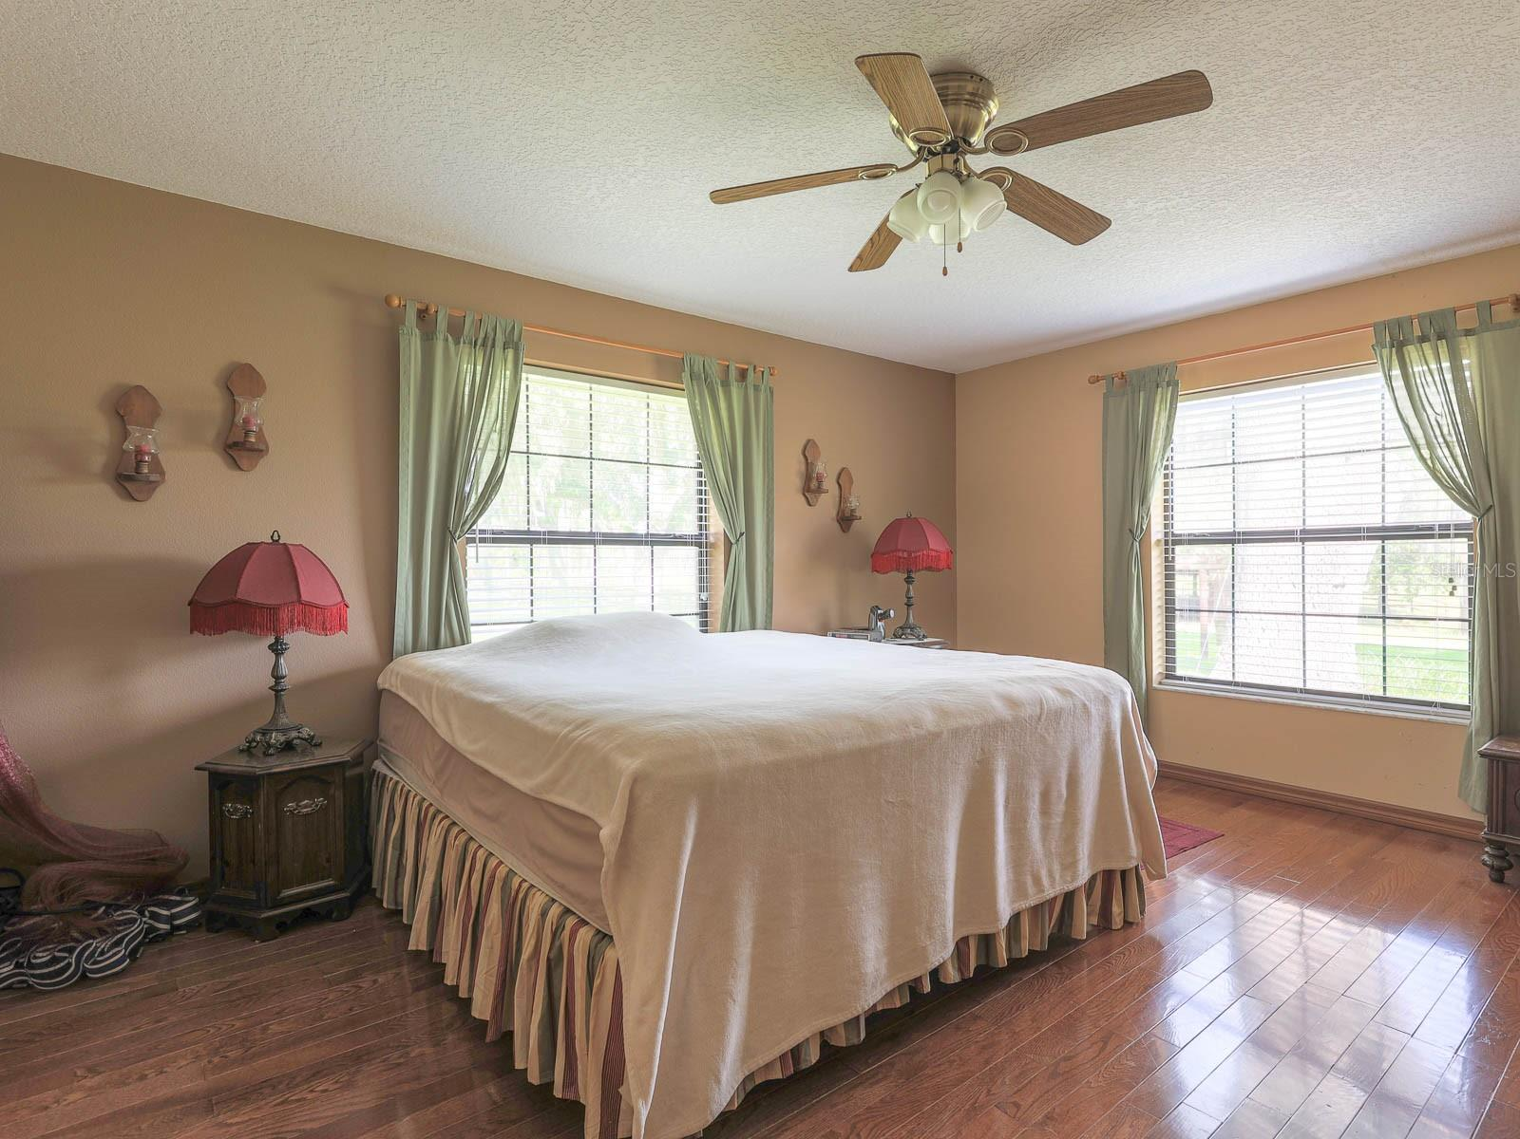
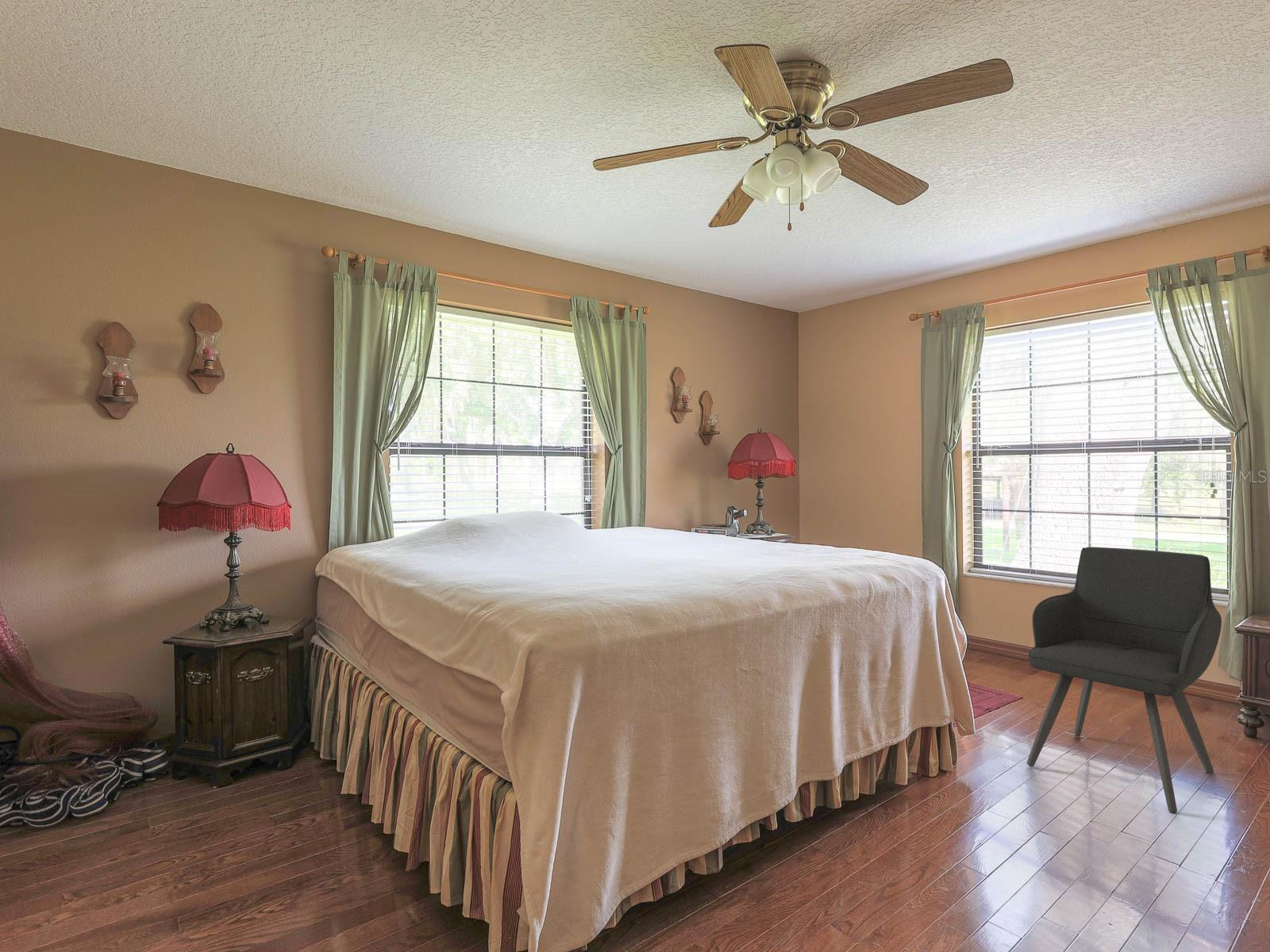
+ armchair [1026,546,1222,814]
